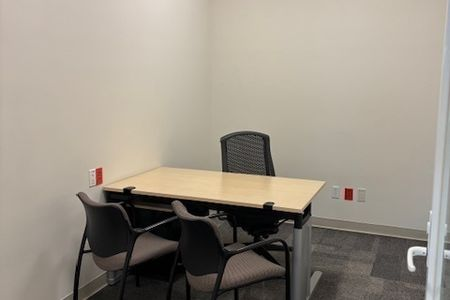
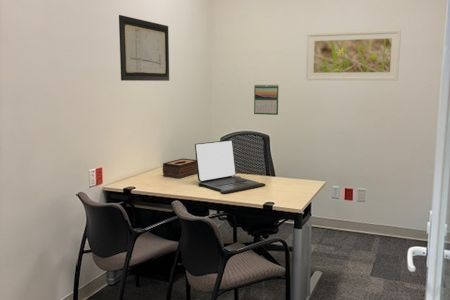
+ laptop [194,139,267,195]
+ calendar [253,84,280,116]
+ wall art [118,14,170,82]
+ tissue box [162,157,197,179]
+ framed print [305,29,402,81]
